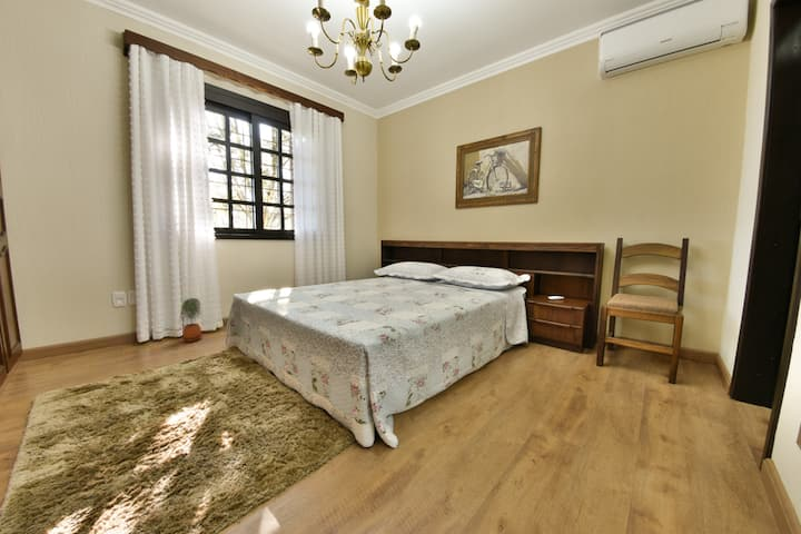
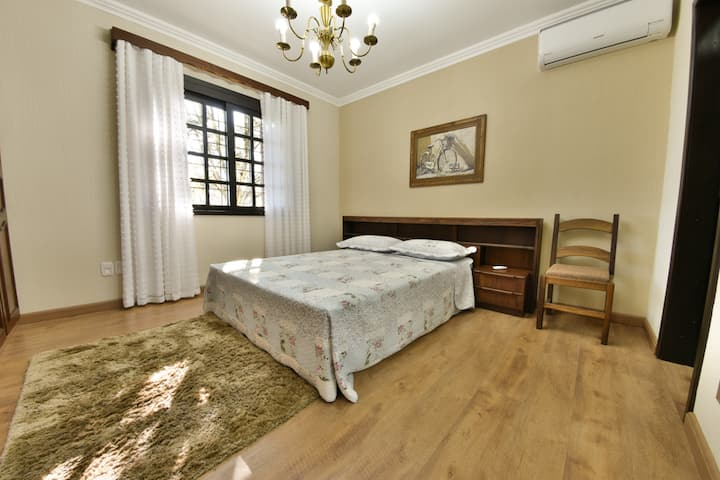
- potted plant [178,297,202,343]
